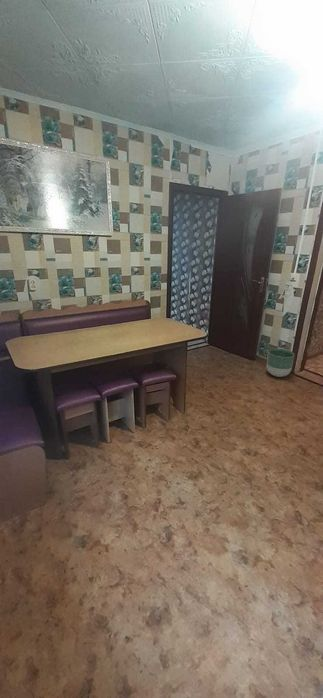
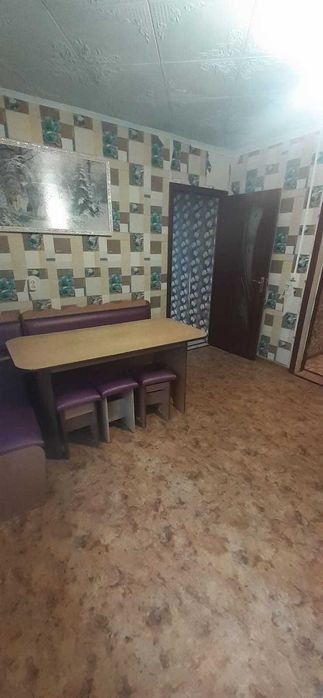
- planter [266,347,295,378]
